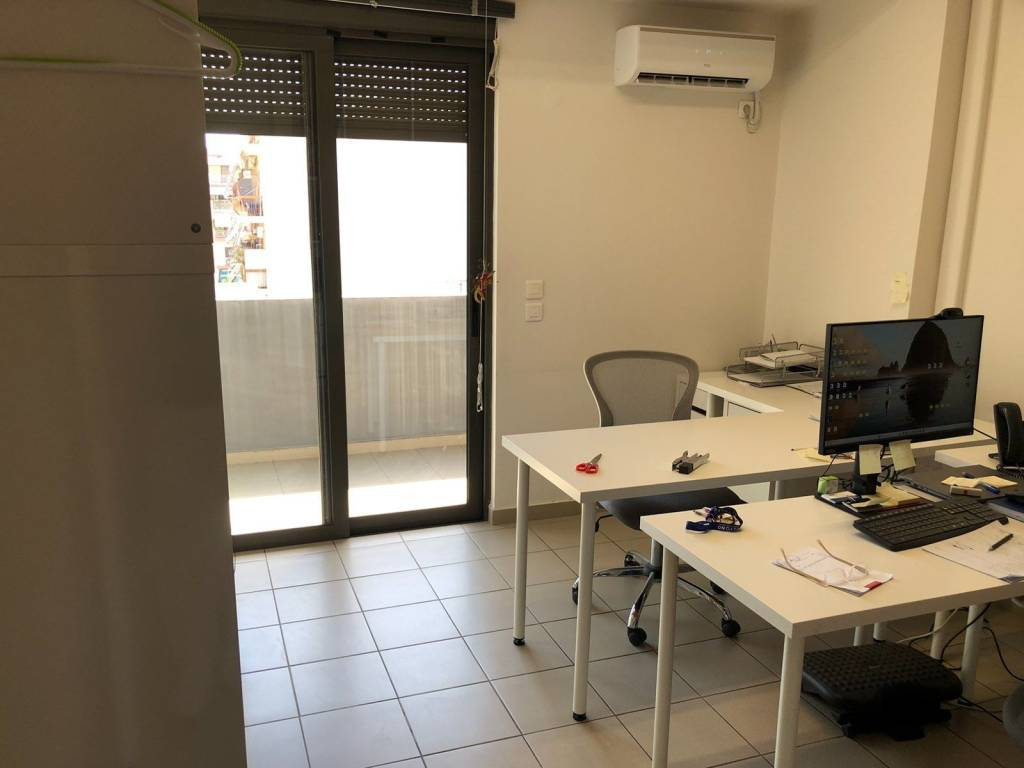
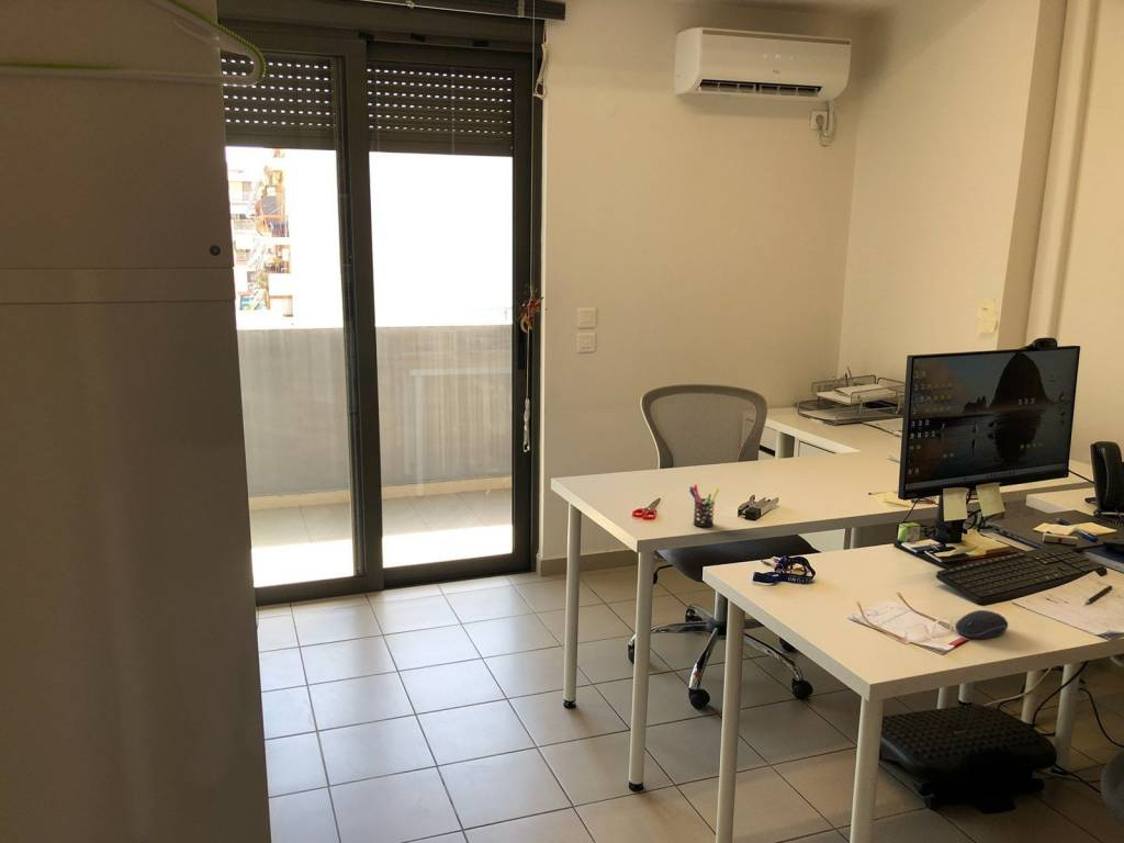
+ pen holder [688,483,720,528]
+ computer mouse [955,609,1009,640]
